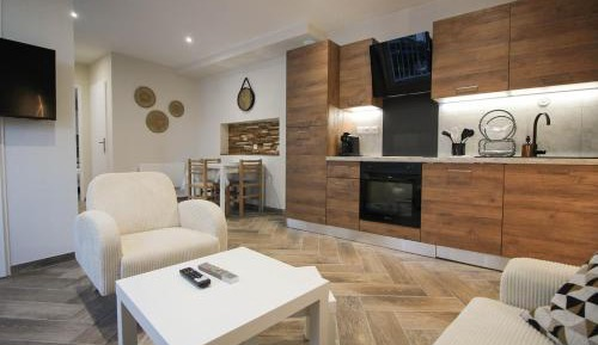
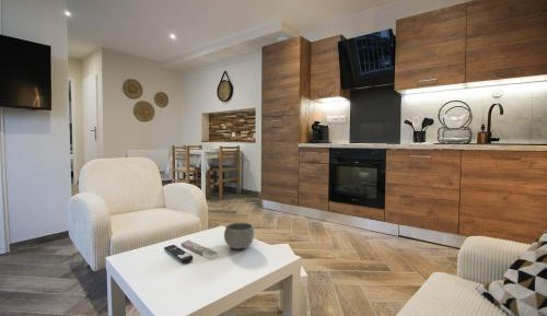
+ bowl [223,222,255,250]
